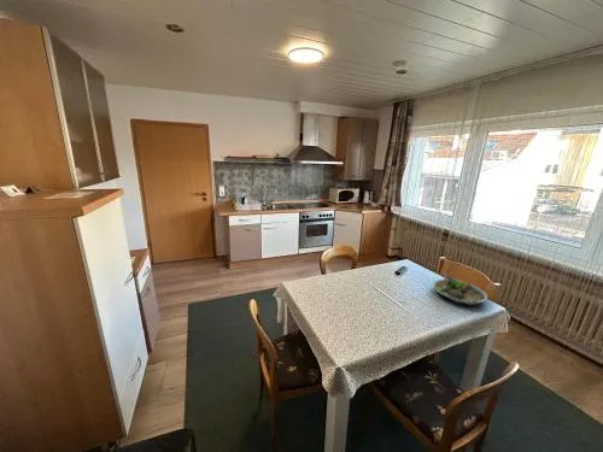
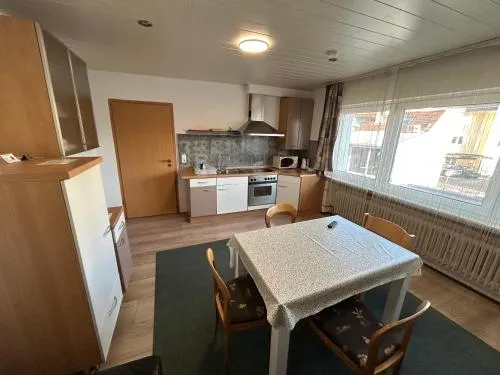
- succulent planter [432,272,488,306]
